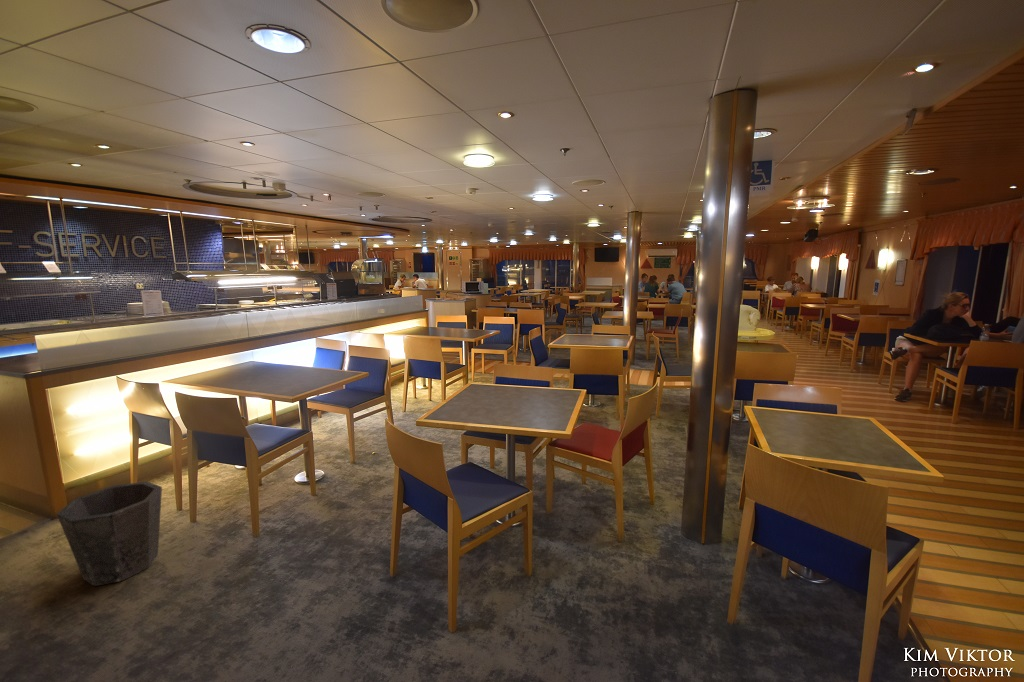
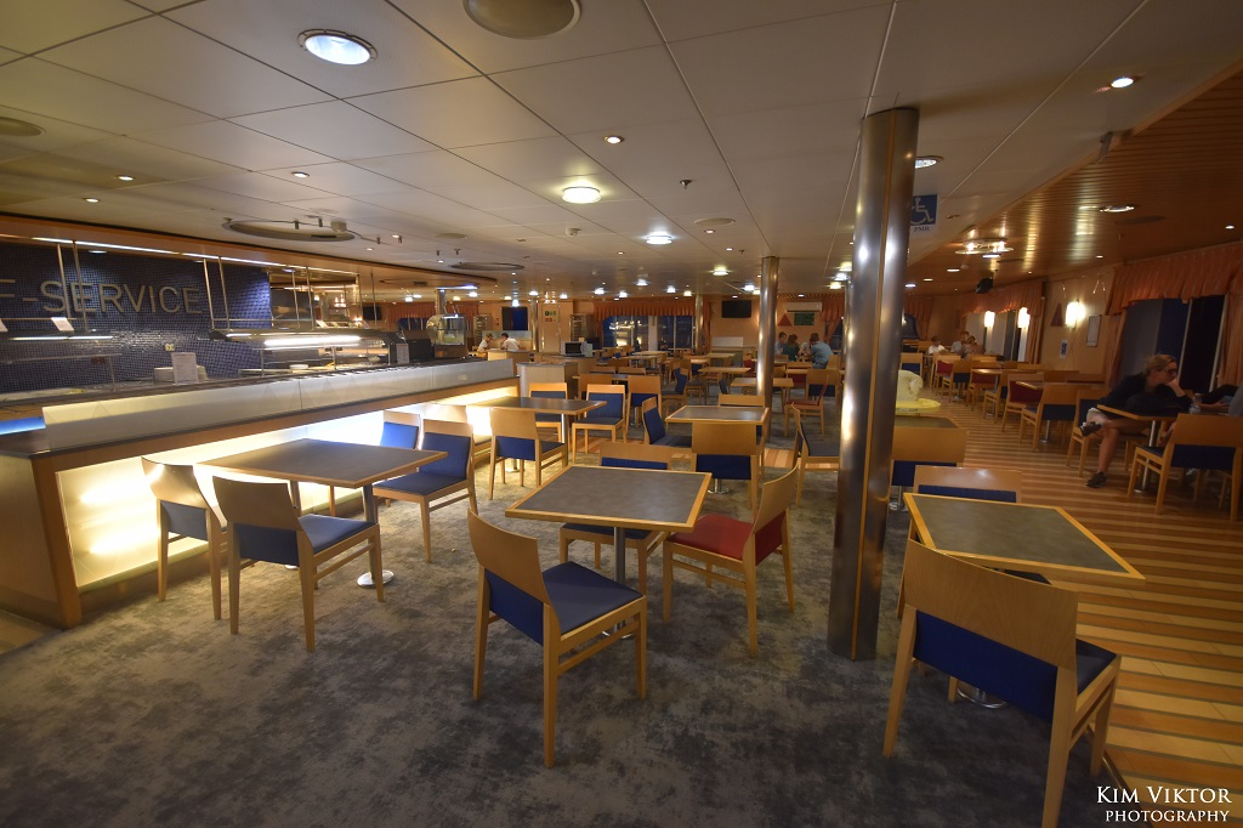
- waste bin [56,480,163,587]
